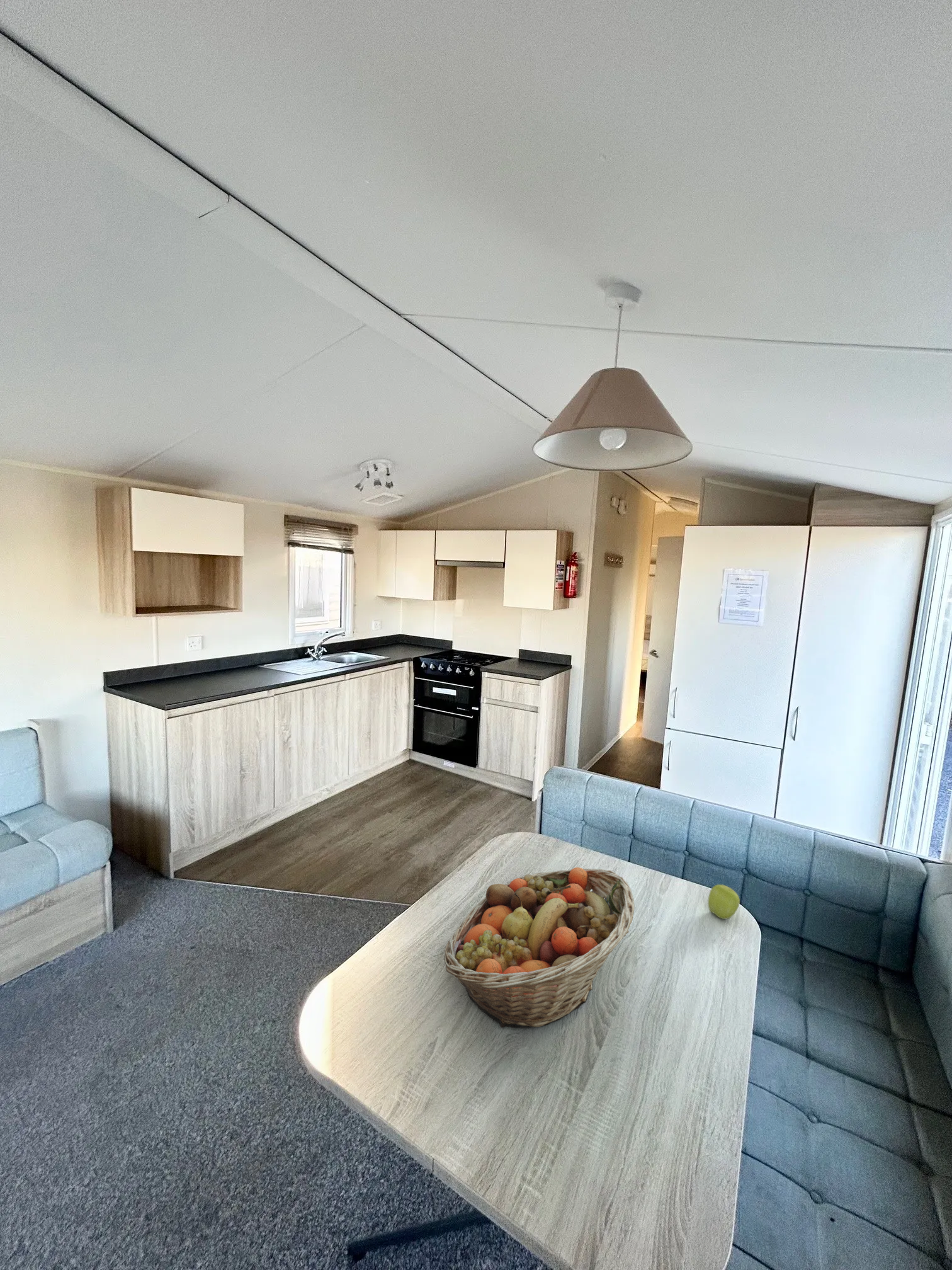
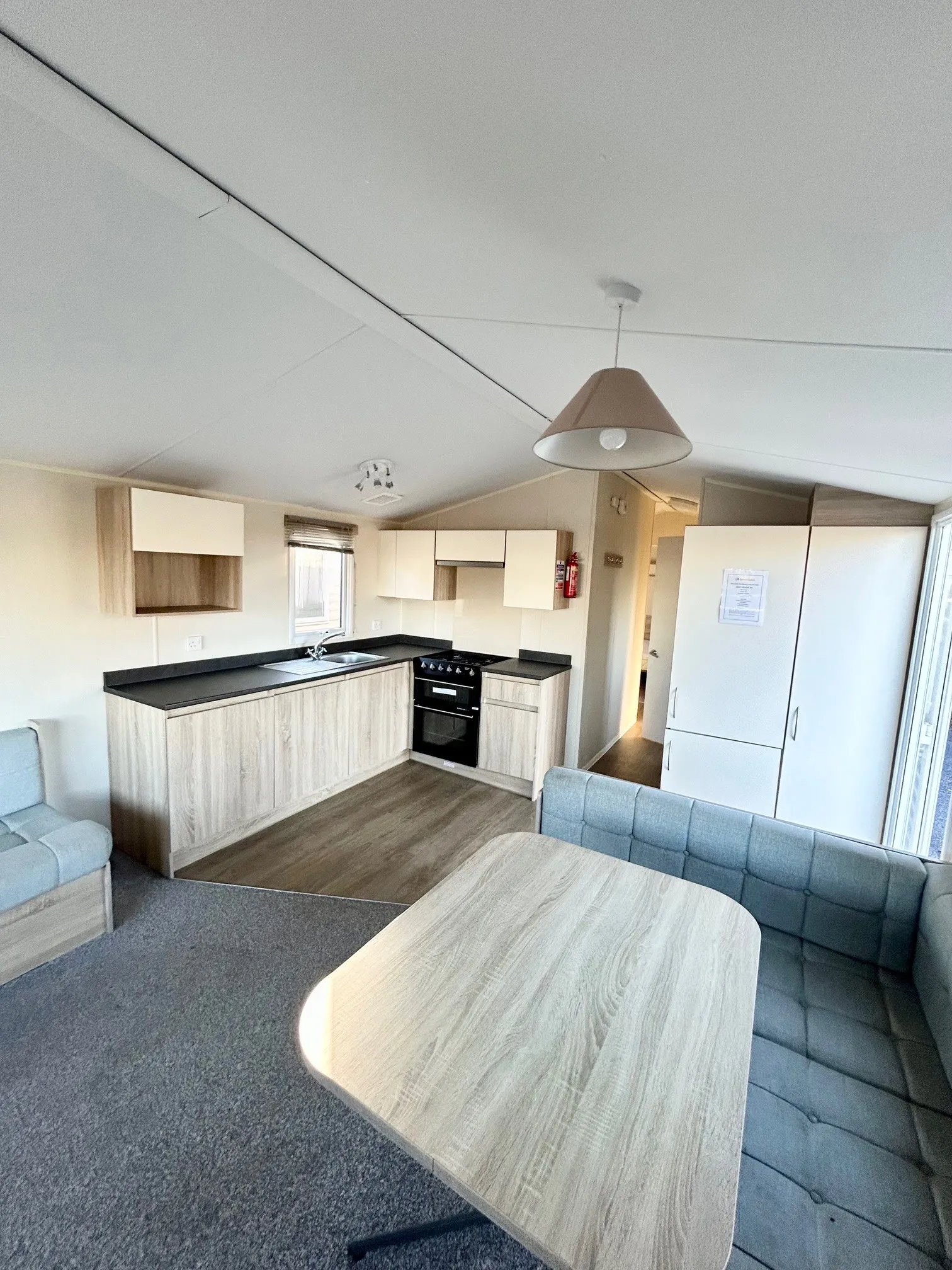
- fruit basket [443,867,635,1029]
- apple [707,884,740,920]
